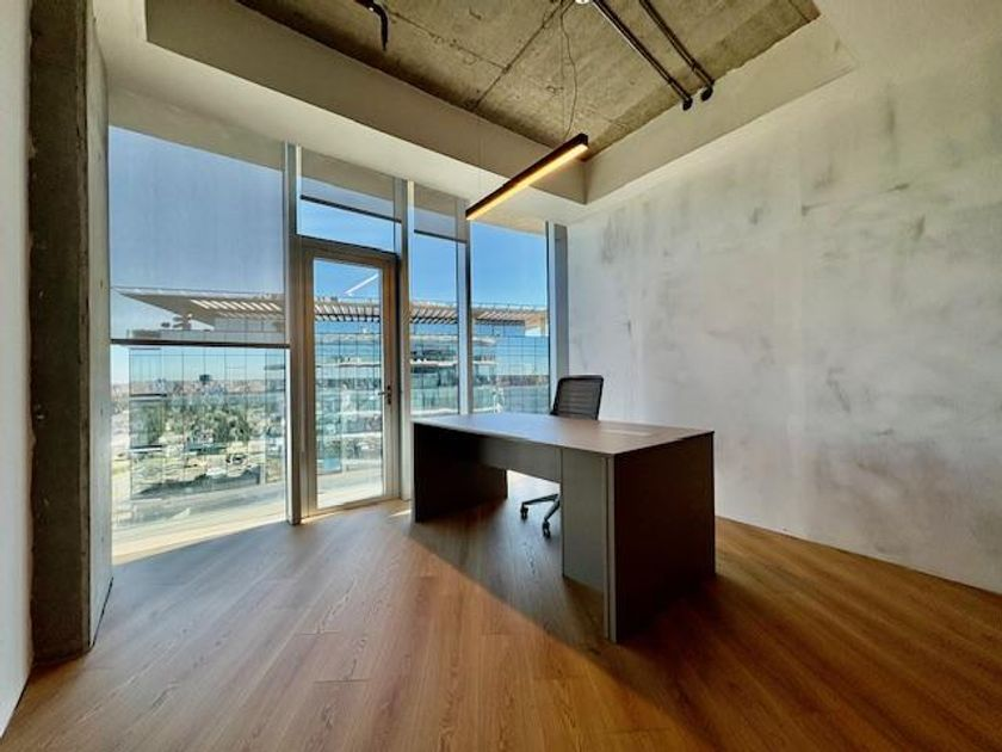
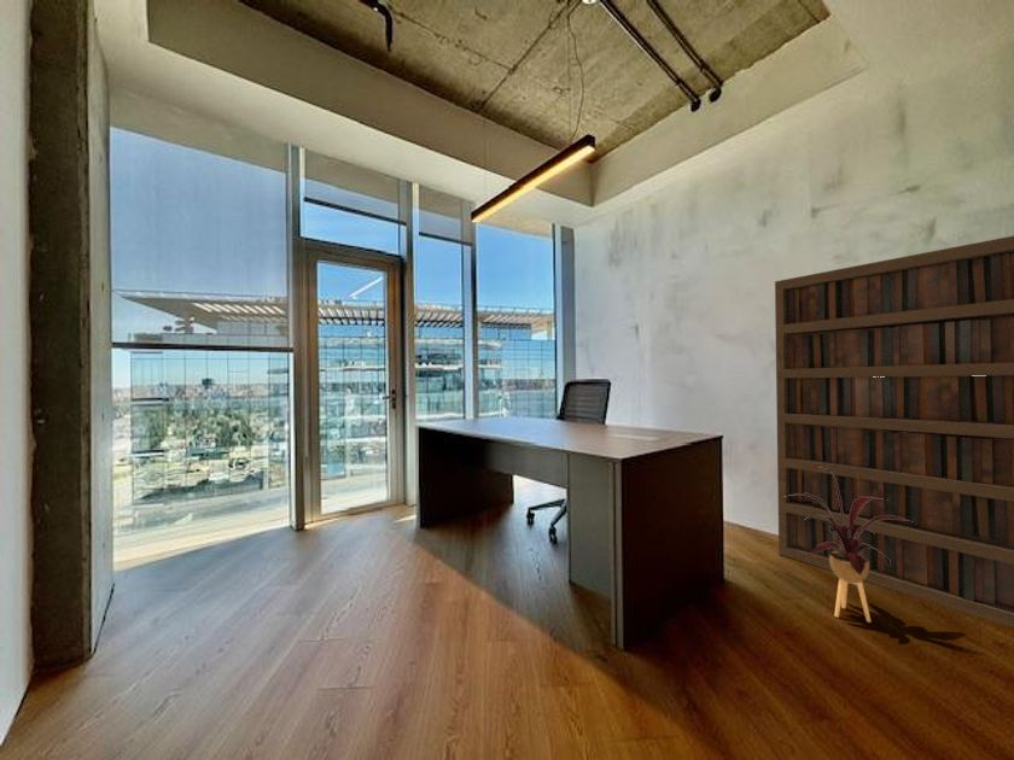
+ house plant [783,467,913,624]
+ bookcase [774,235,1014,629]
